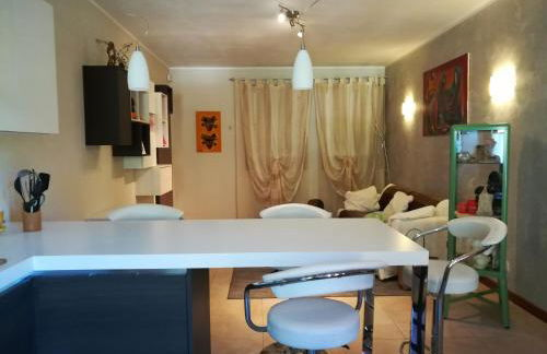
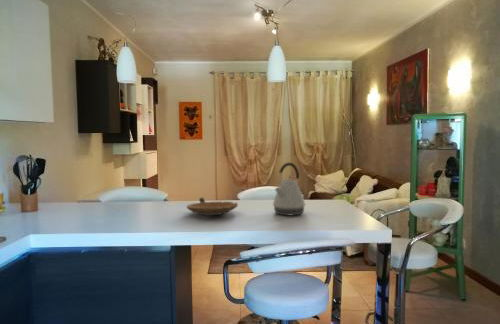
+ bowl [186,196,239,216]
+ kettle [272,162,306,216]
